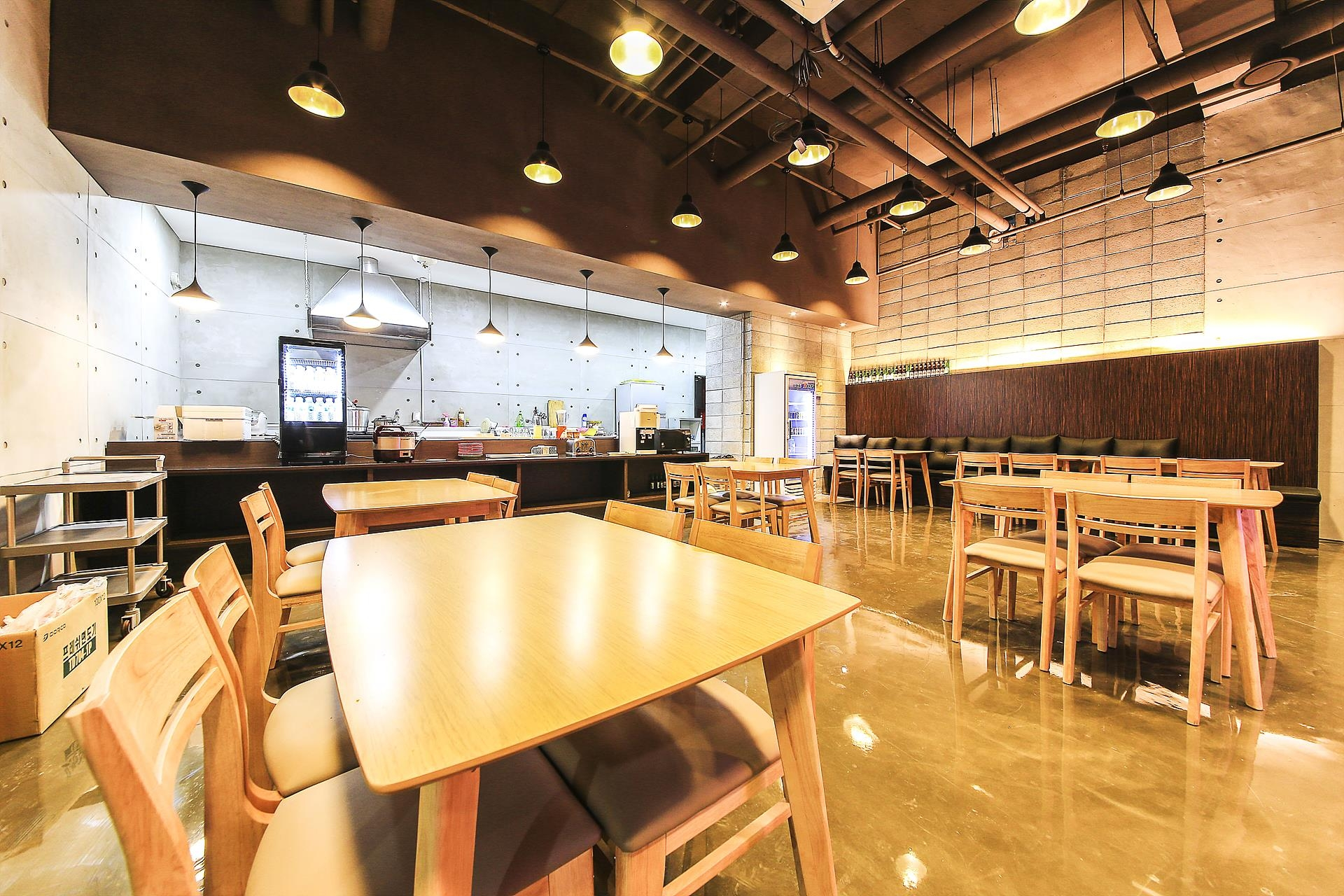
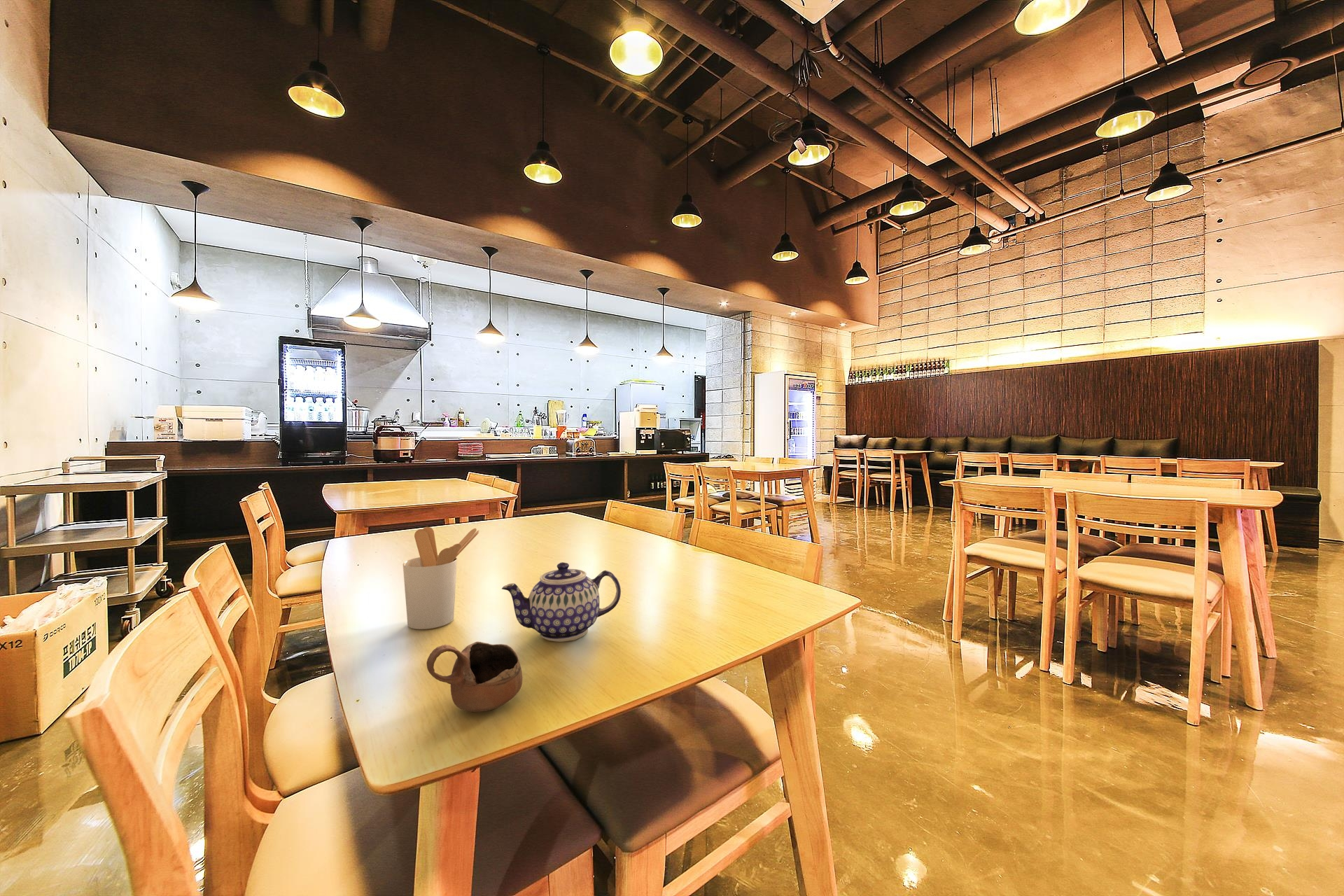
+ cup [426,641,523,713]
+ utensil holder [402,526,479,630]
+ teapot [501,561,622,643]
